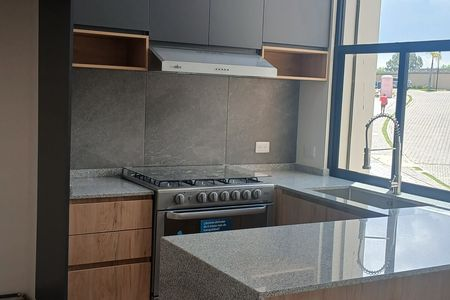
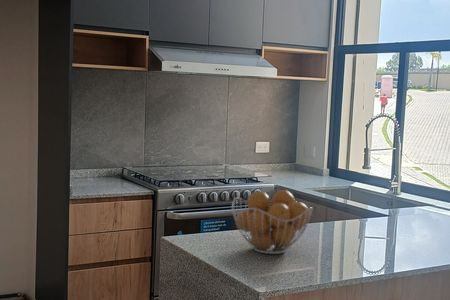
+ fruit basket [231,189,314,255]
